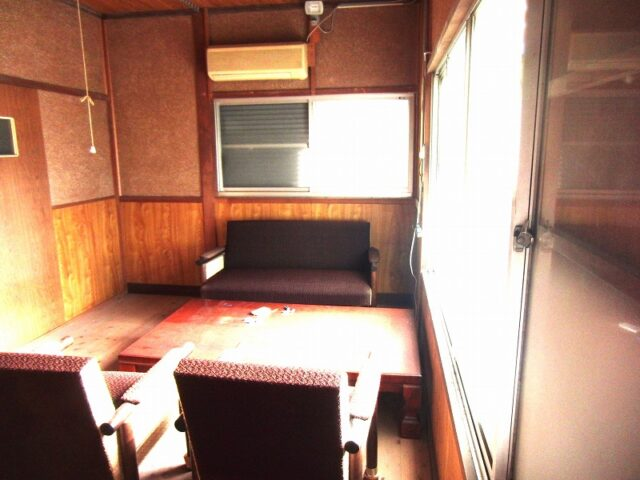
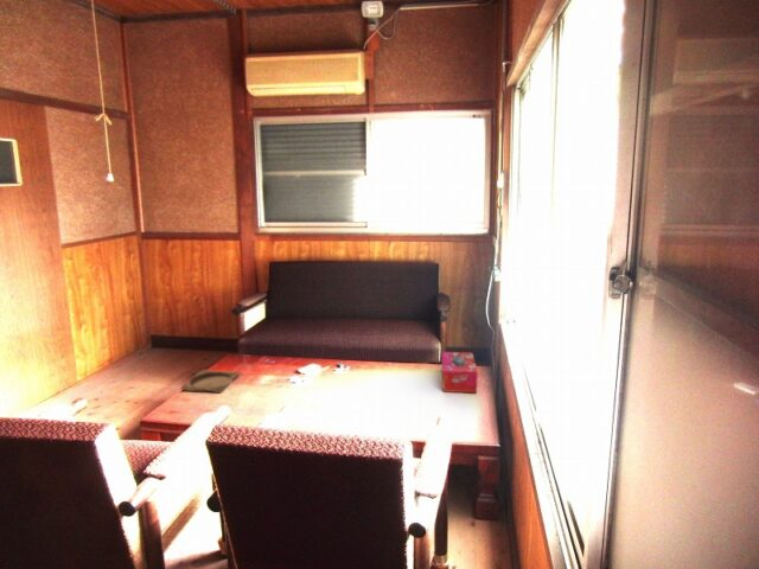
+ ashtray [178,369,242,394]
+ tissue box [441,351,479,394]
